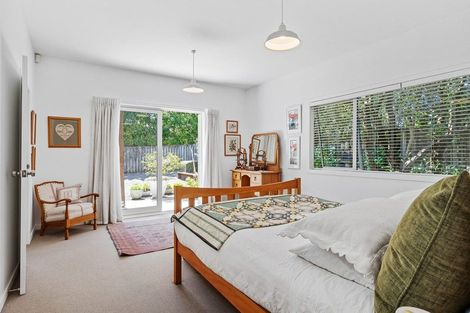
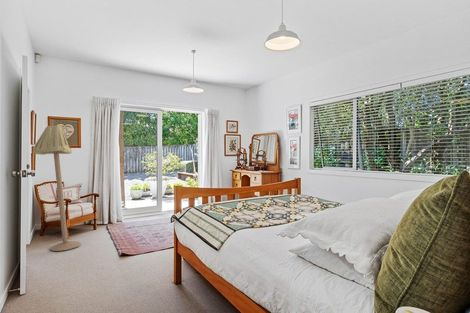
+ floor lamp [32,124,82,252]
